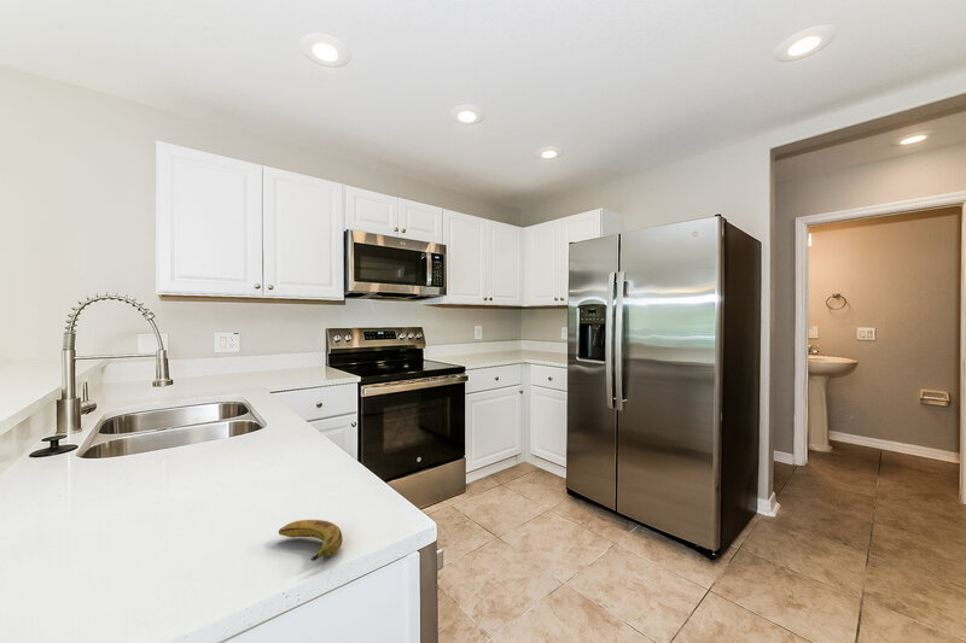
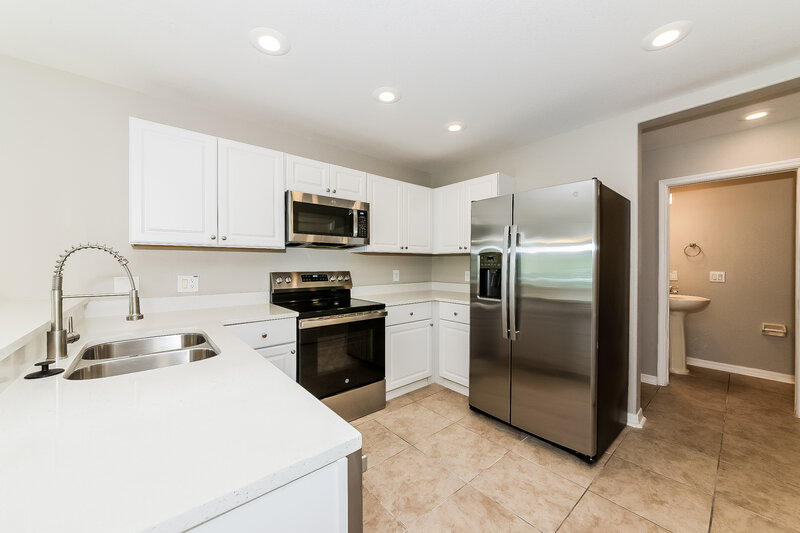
- banana [278,519,344,562]
